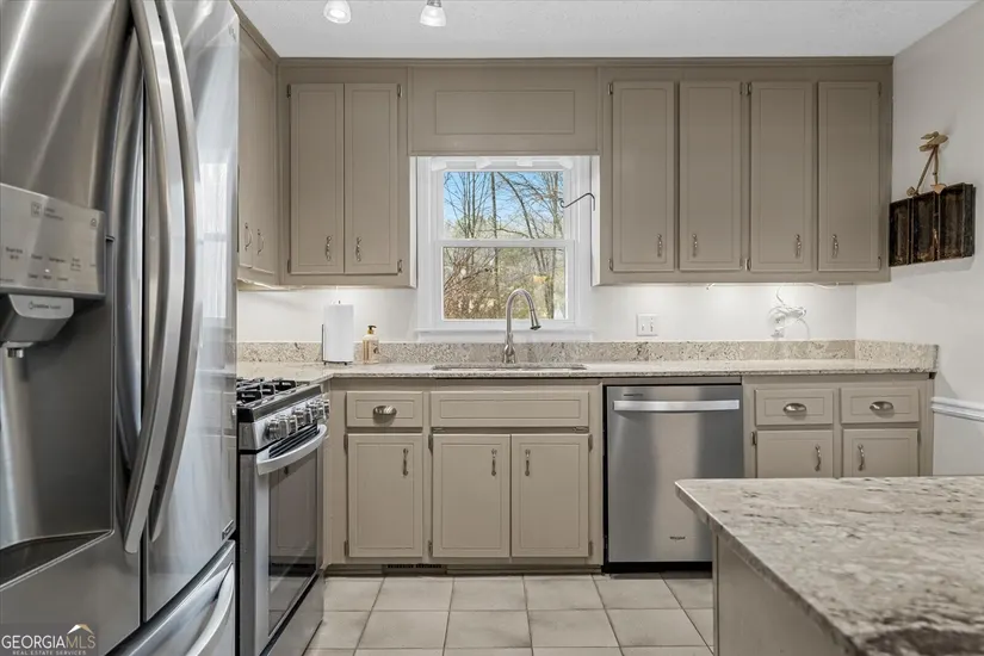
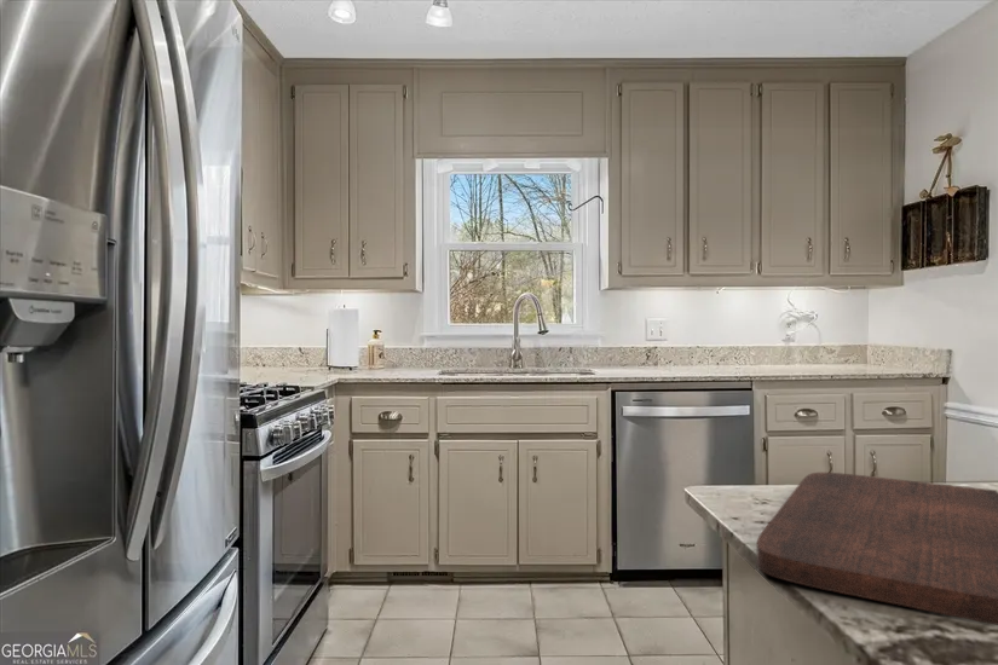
+ cutting board [756,472,998,626]
